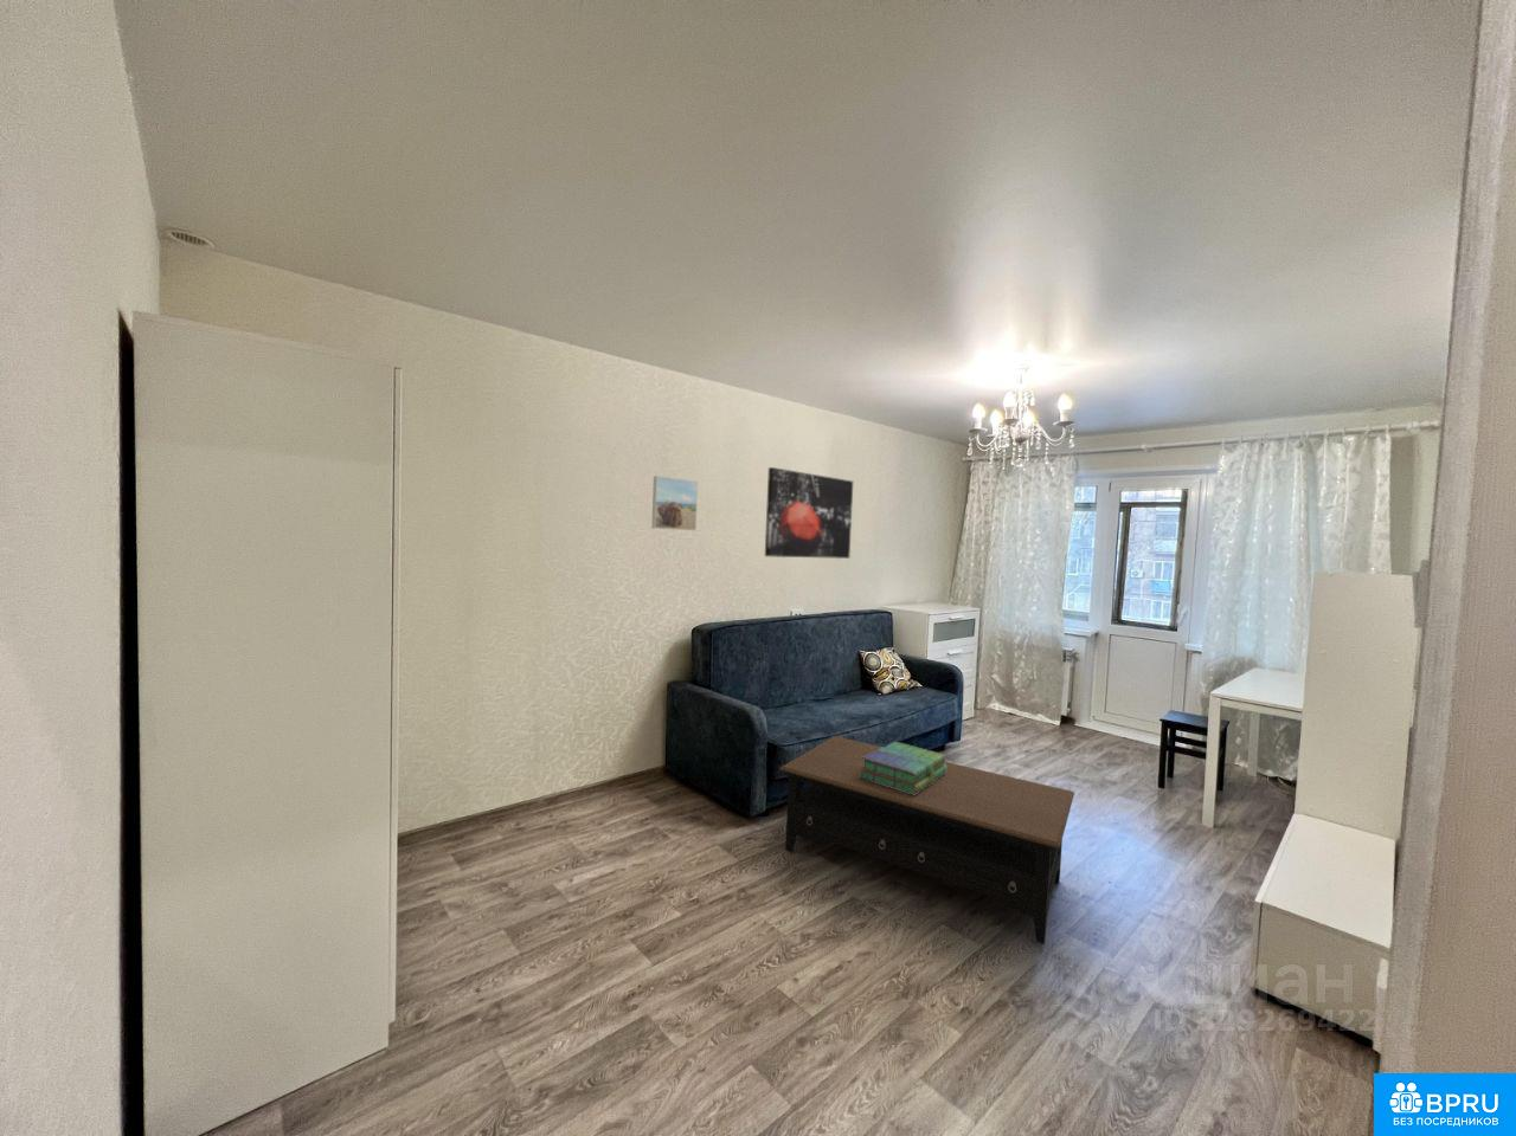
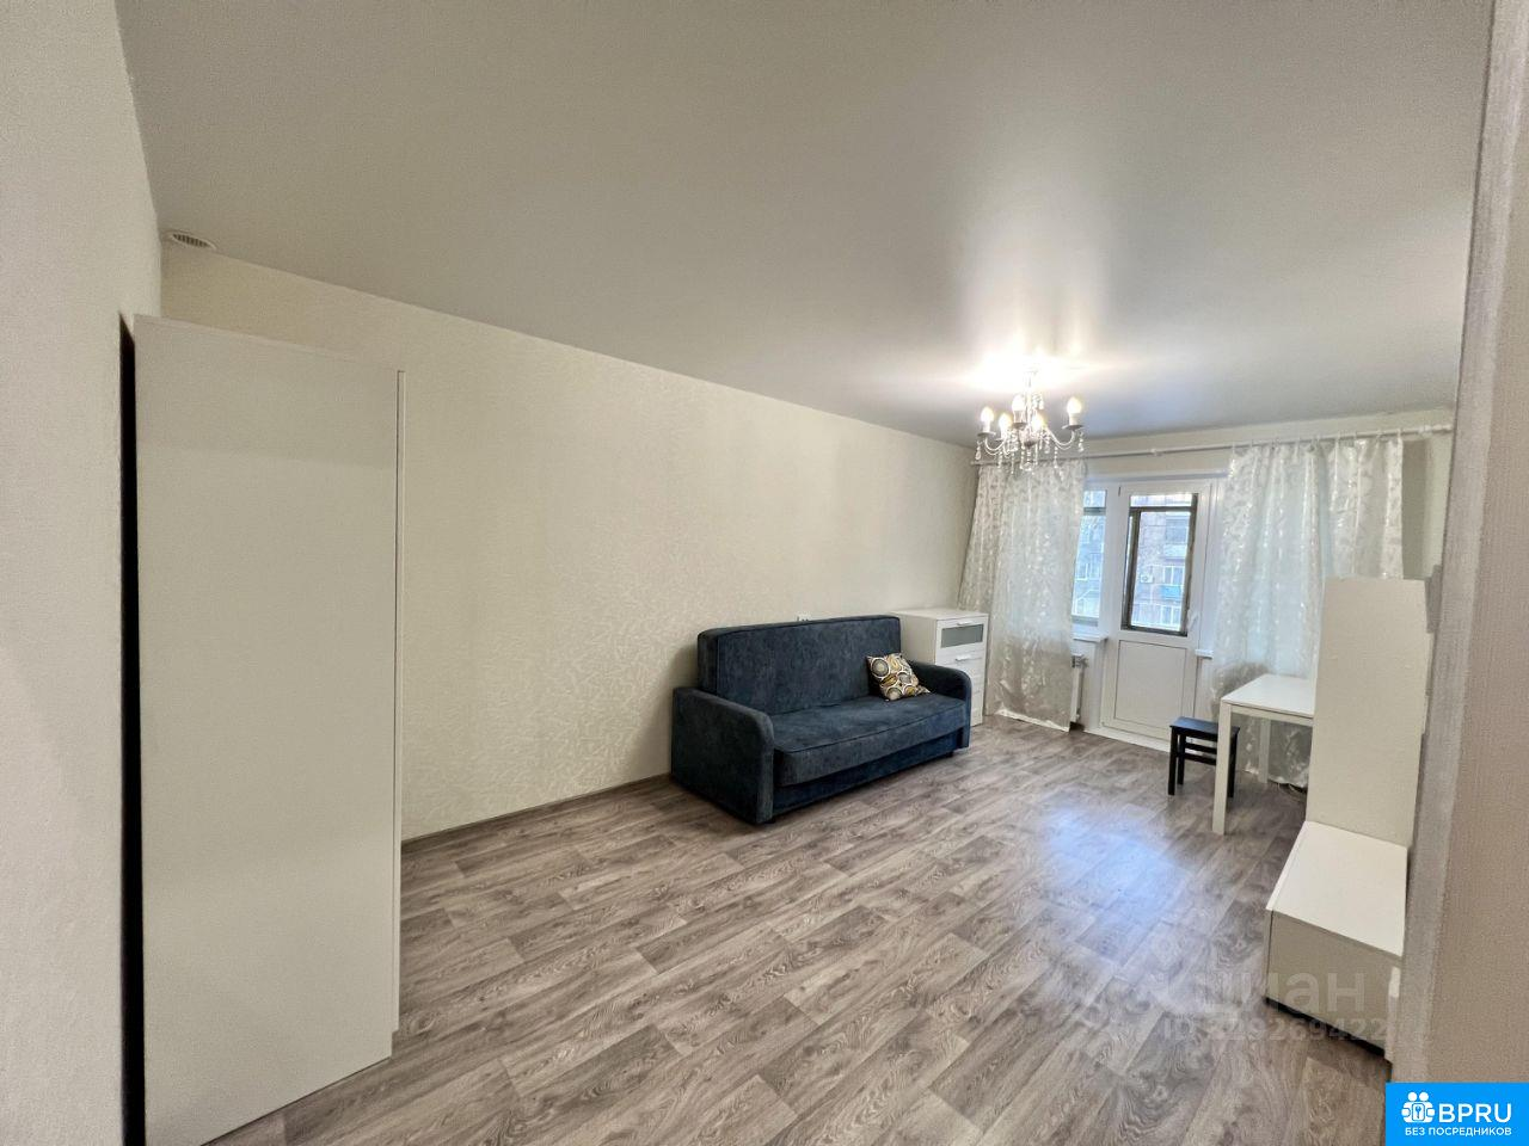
- stack of books [859,741,947,795]
- coffee table [778,735,1076,945]
- wall art [764,467,853,560]
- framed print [651,475,698,531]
